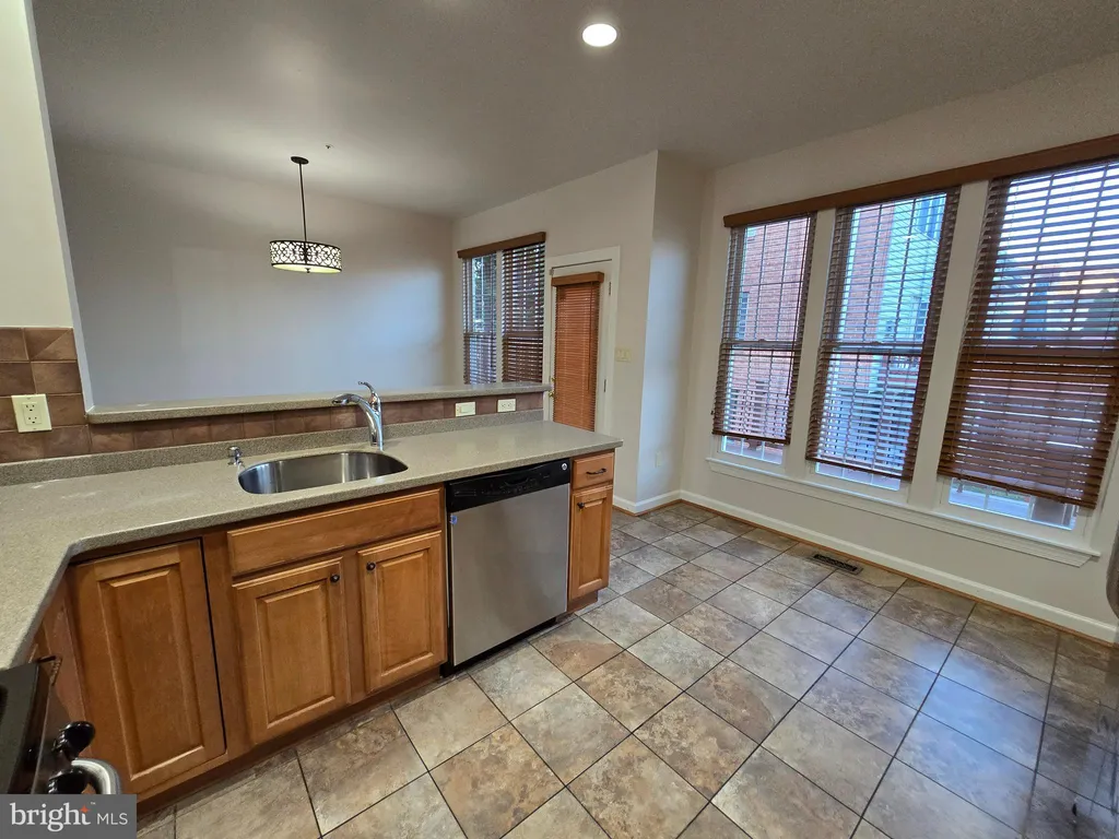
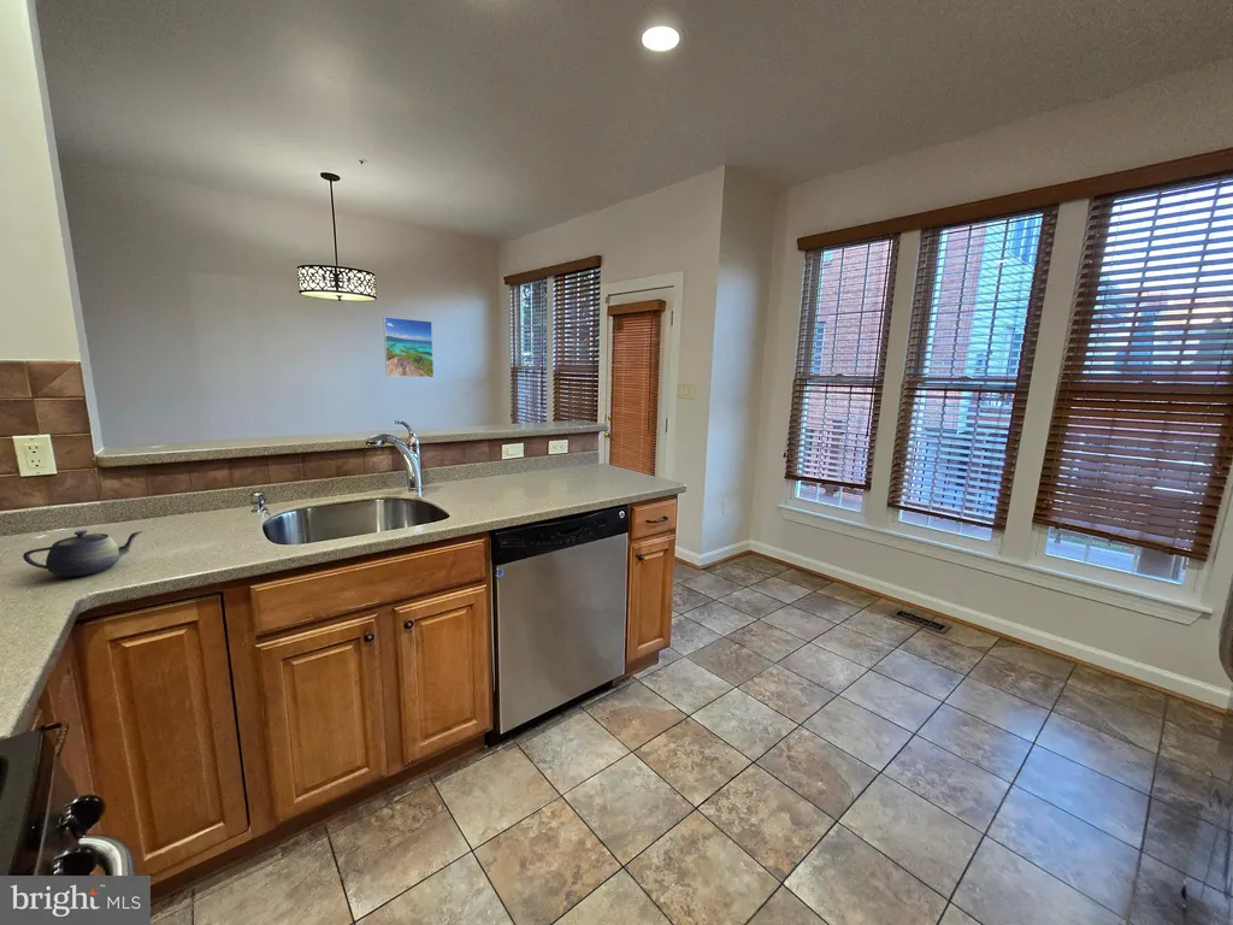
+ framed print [382,316,435,378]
+ teapot [22,529,144,578]
